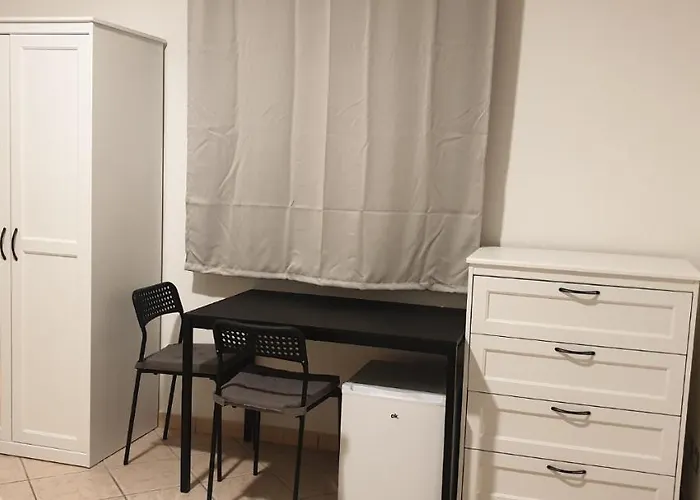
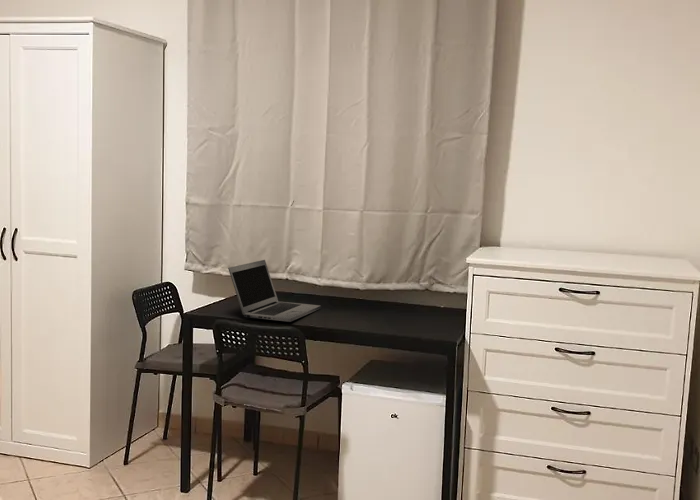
+ laptop [227,259,322,323]
